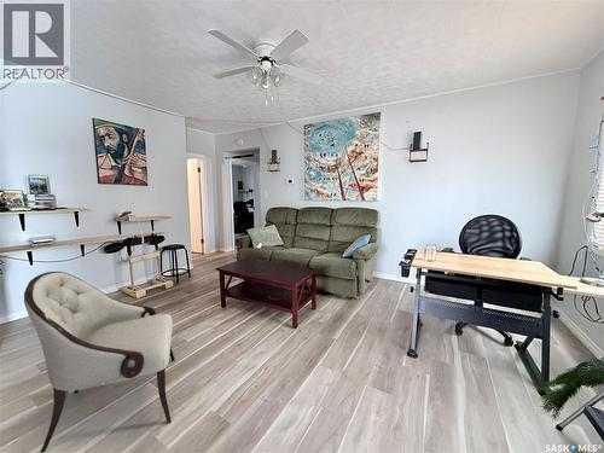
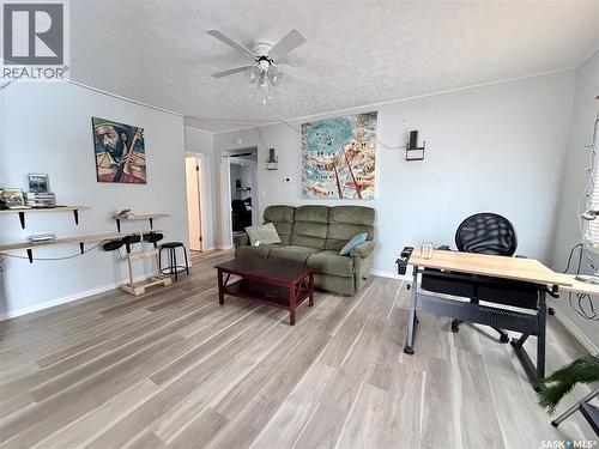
- armchair [23,271,176,453]
